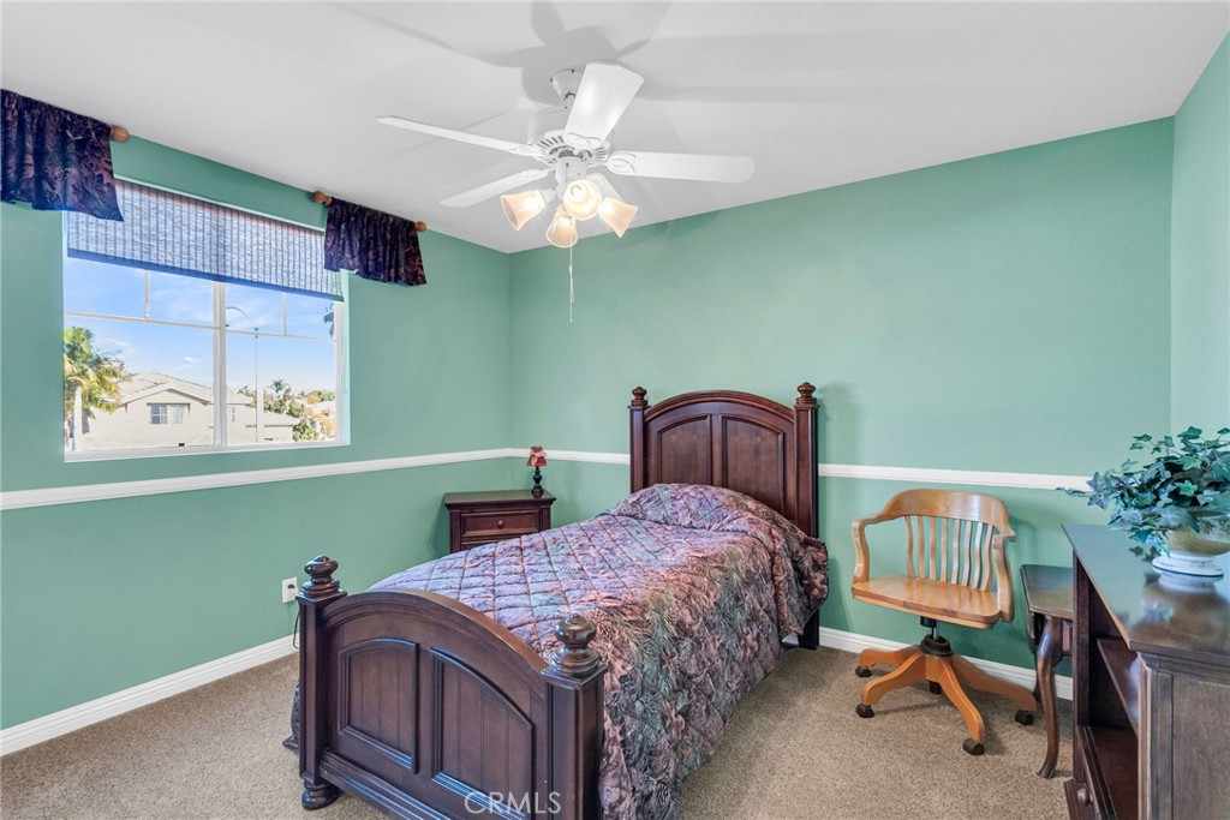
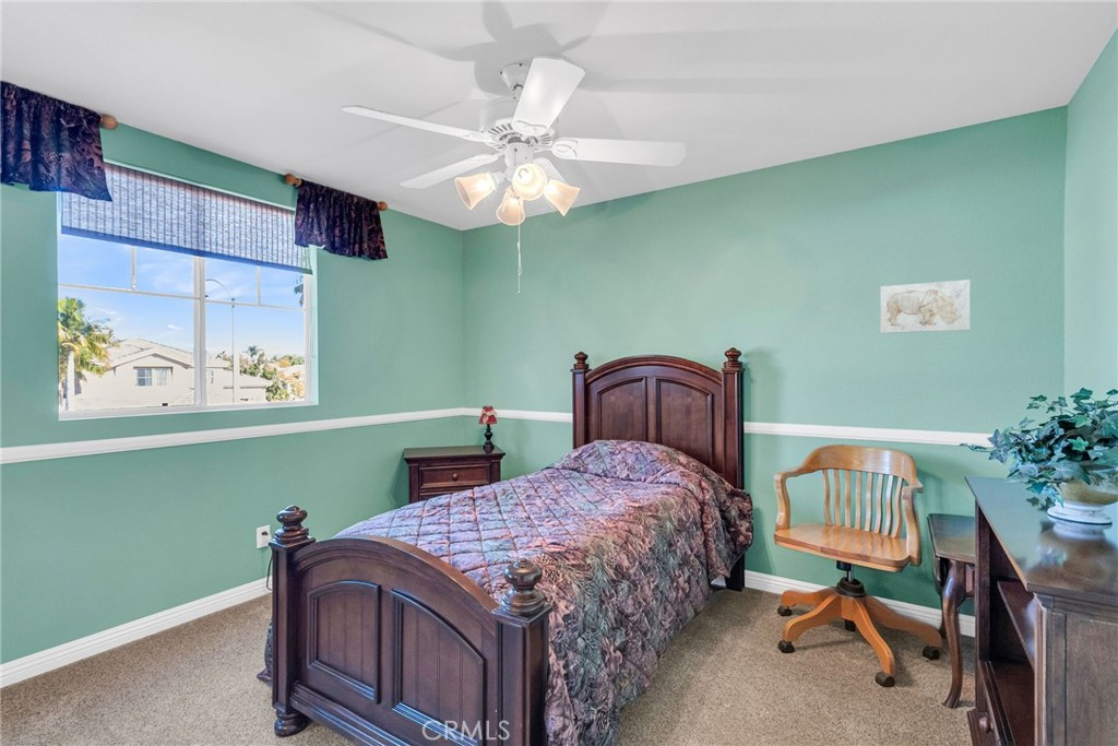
+ wall art [879,279,971,334]
